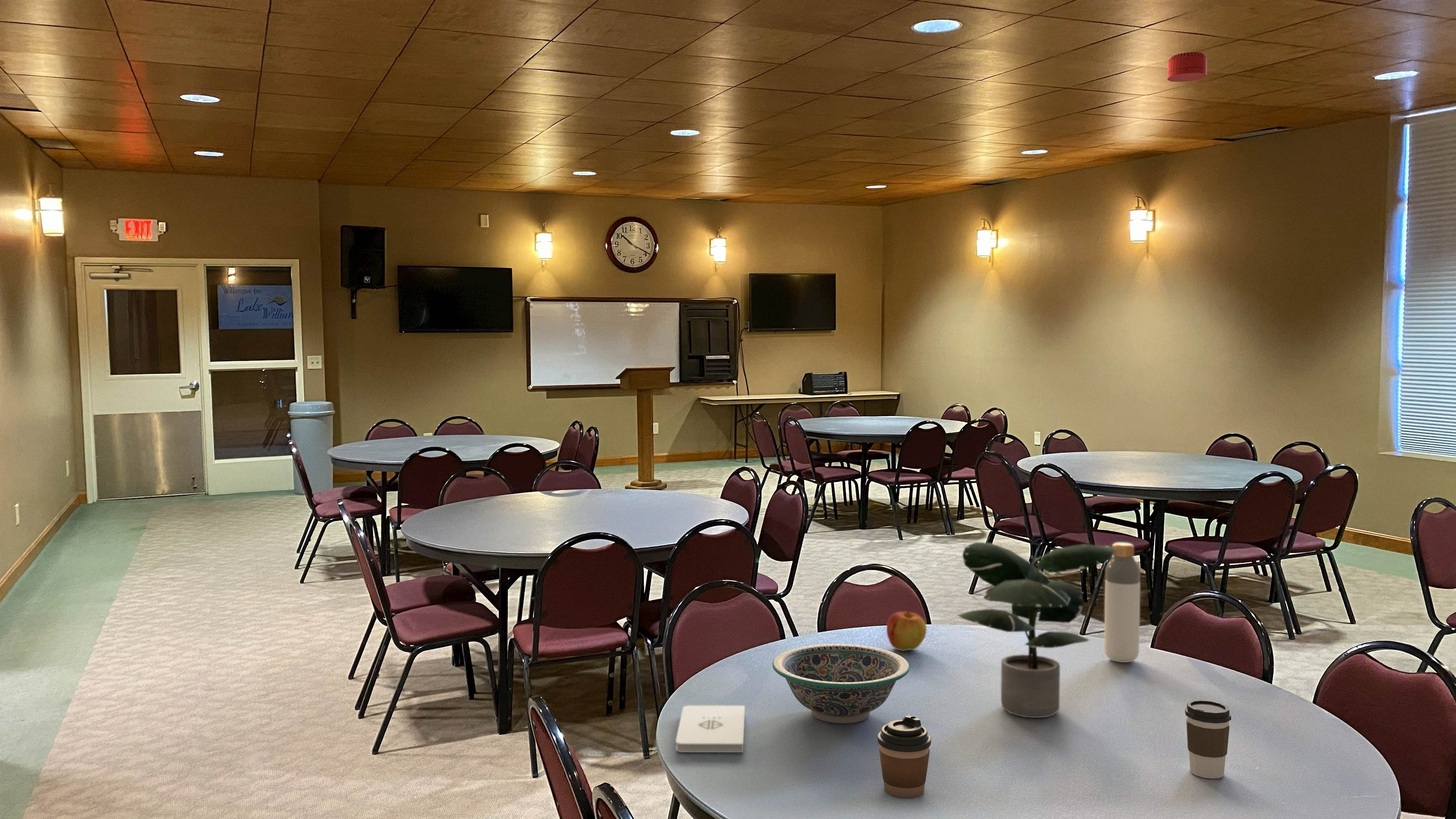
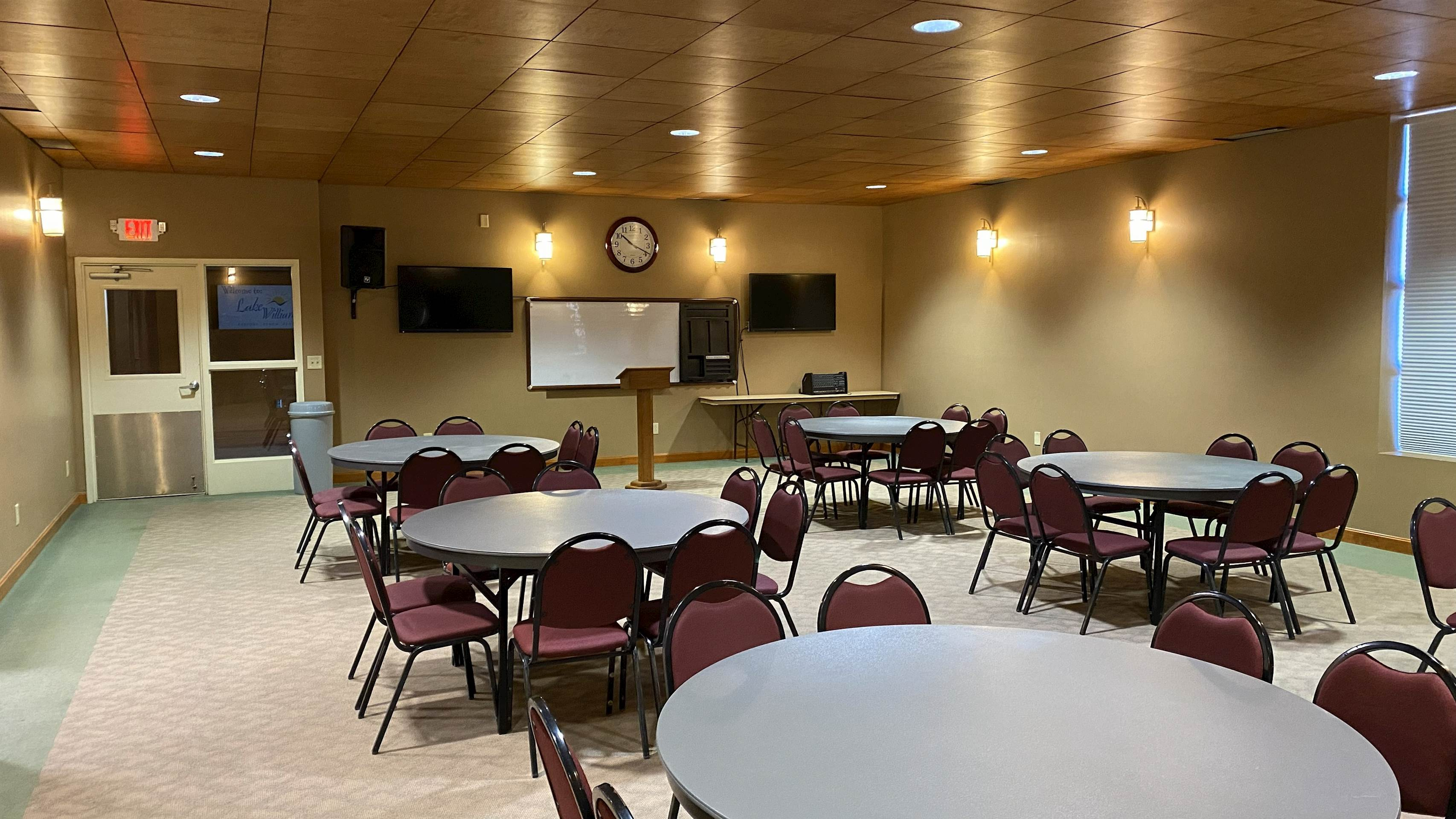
- potted plant [957,542,1115,718]
- notepad [675,705,745,753]
- coffee cup [877,715,932,798]
- decorative bowl [772,644,910,724]
- coffee cup [1185,699,1232,779]
- bottle [1104,542,1141,663]
- smoke detector [1167,52,1207,82]
- apple [886,611,927,651]
